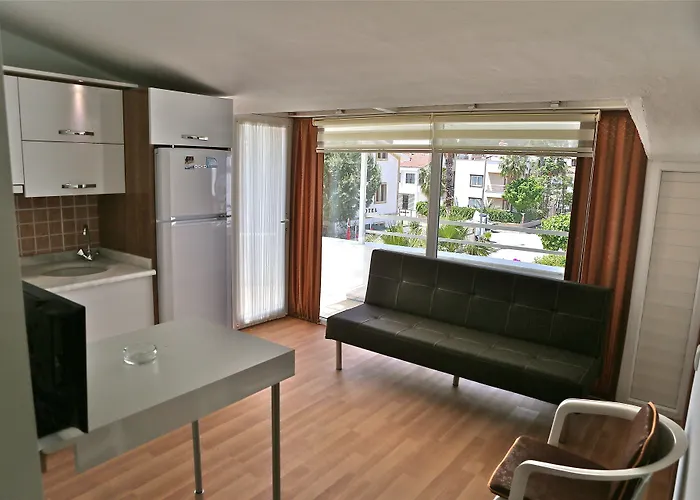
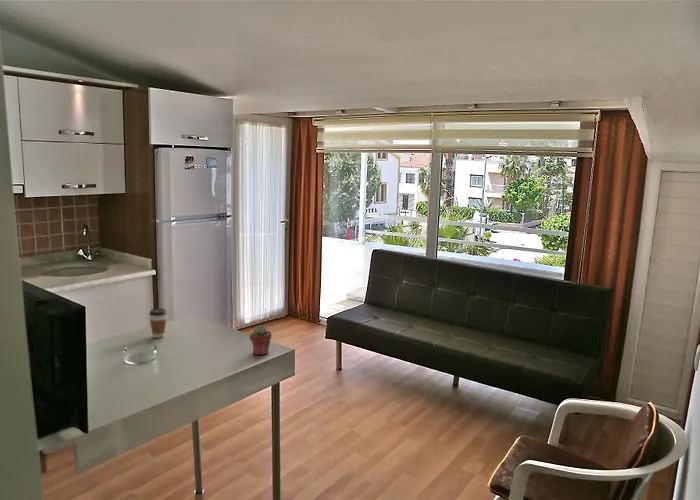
+ coffee cup [148,307,168,339]
+ potted succulent [249,324,273,356]
